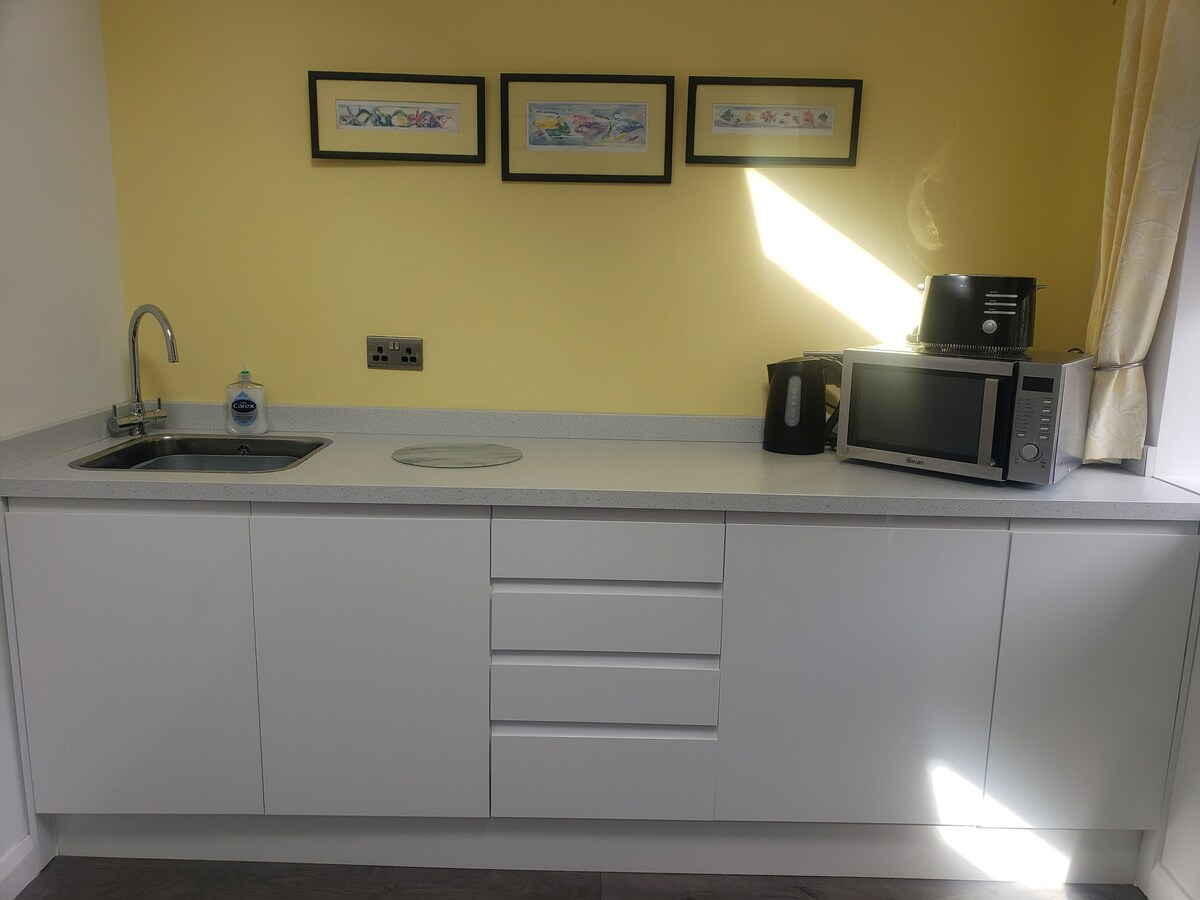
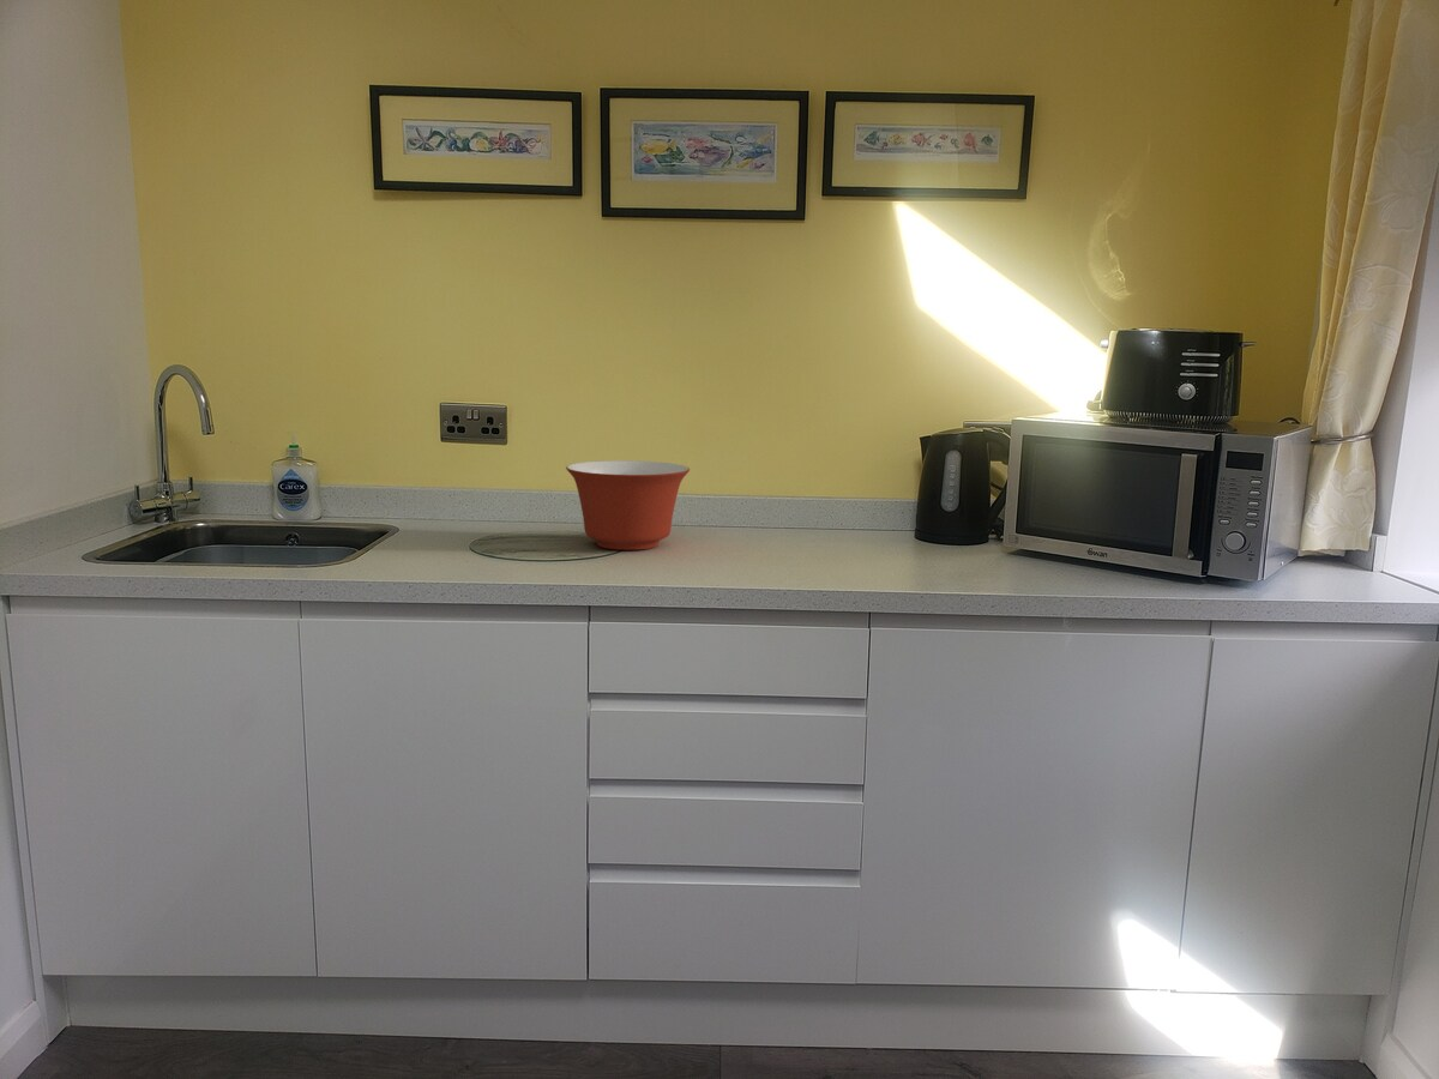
+ mixing bowl [565,459,691,551]
